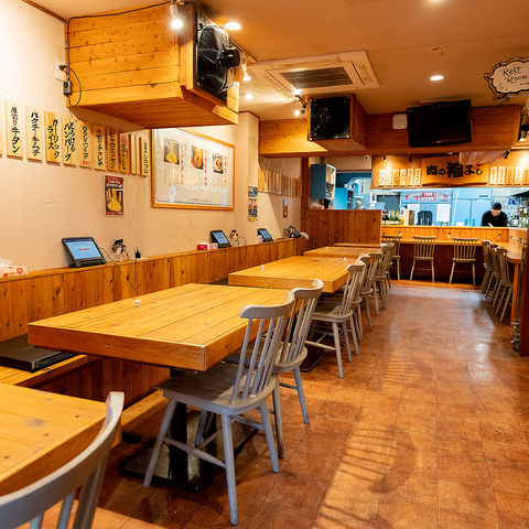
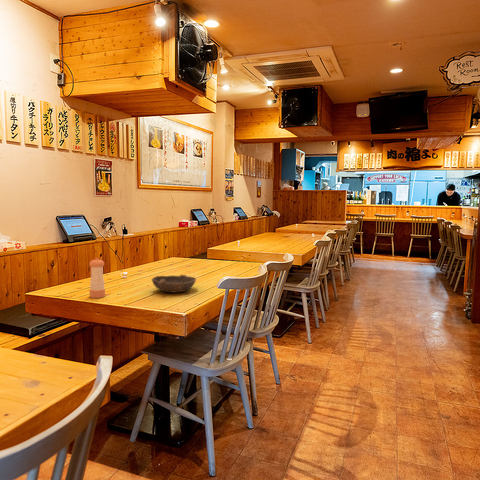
+ pepper shaker [88,257,106,299]
+ bowl [151,274,197,294]
